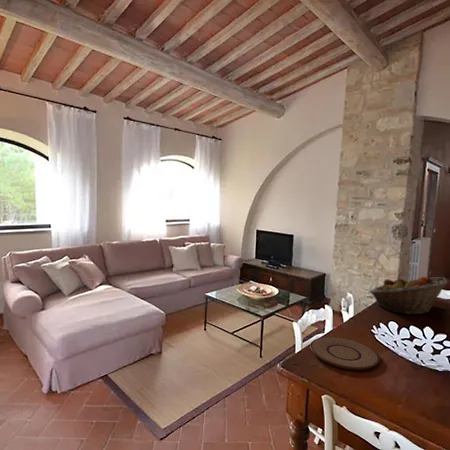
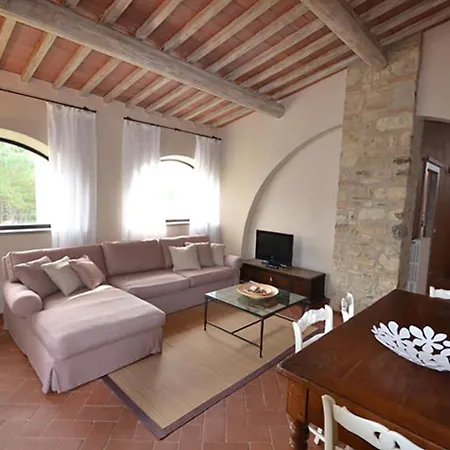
- fruit basket [369,276,450,315]
- plate [309,336,381,371]
